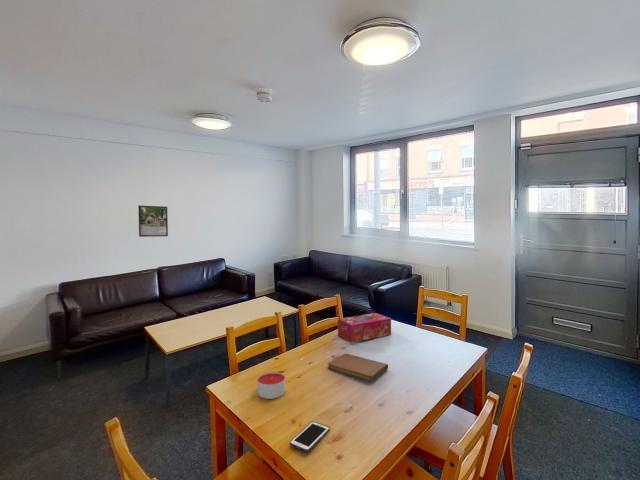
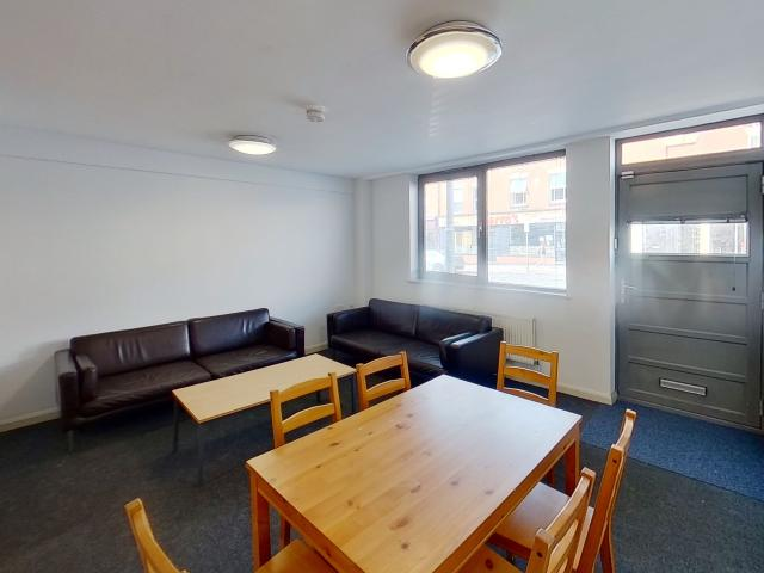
- candle [256,371,286,400]
- cell phone [289,421,331,453]
- tissue box [337,312,392,344]
- notebook [327,353,389,383]
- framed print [137,204,169,238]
